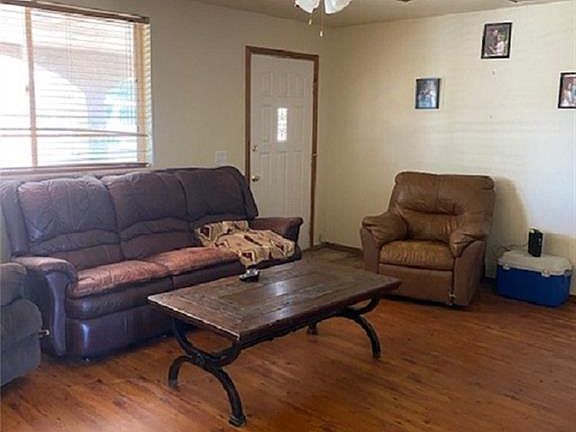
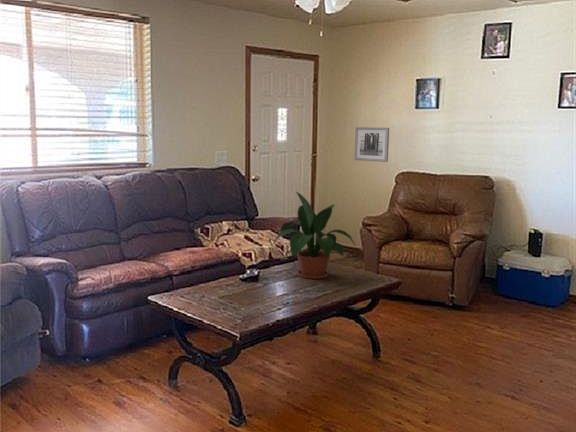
+ potted plant [271,191,357,279]
+ wall art [353,126,390,163]
